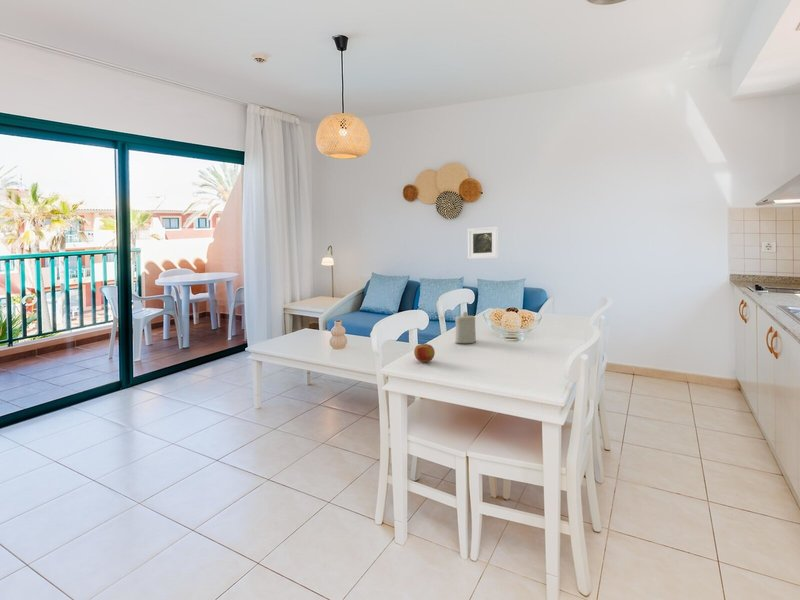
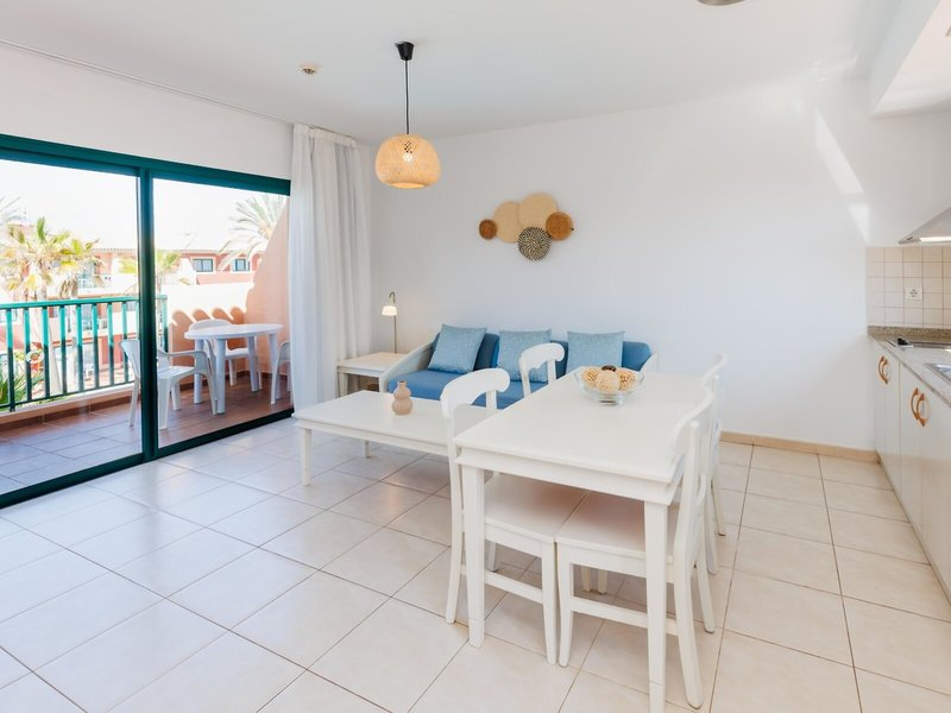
- apple [413,342,436,363]
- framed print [467,226,499,260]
- candle [454,311,477,344]
